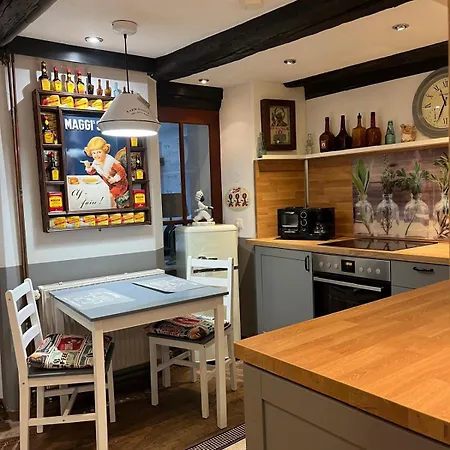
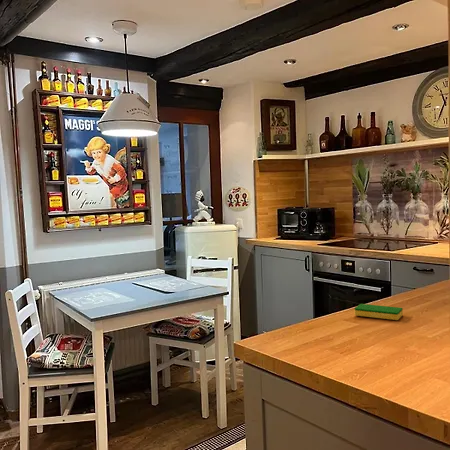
+ dish sponge [353,303,404,321]
